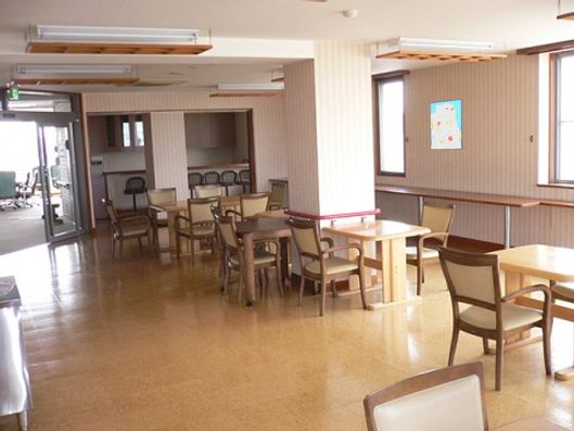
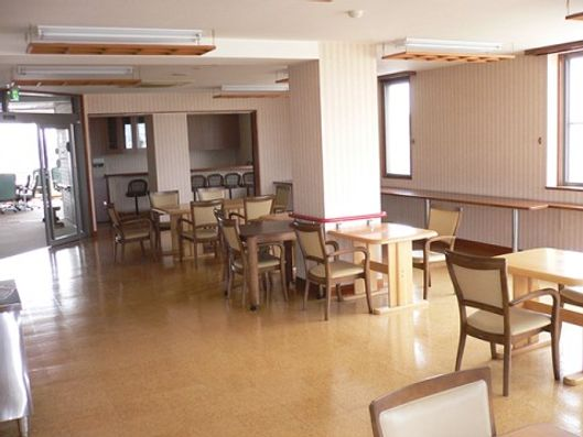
- wall art [430,98,463,151]
